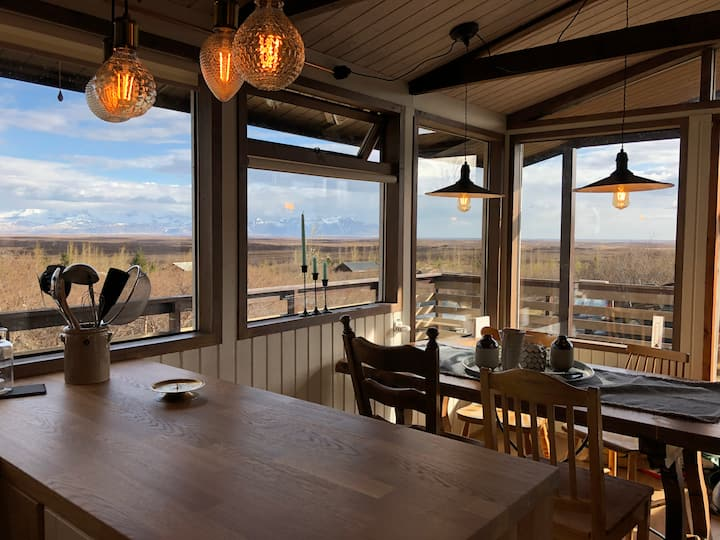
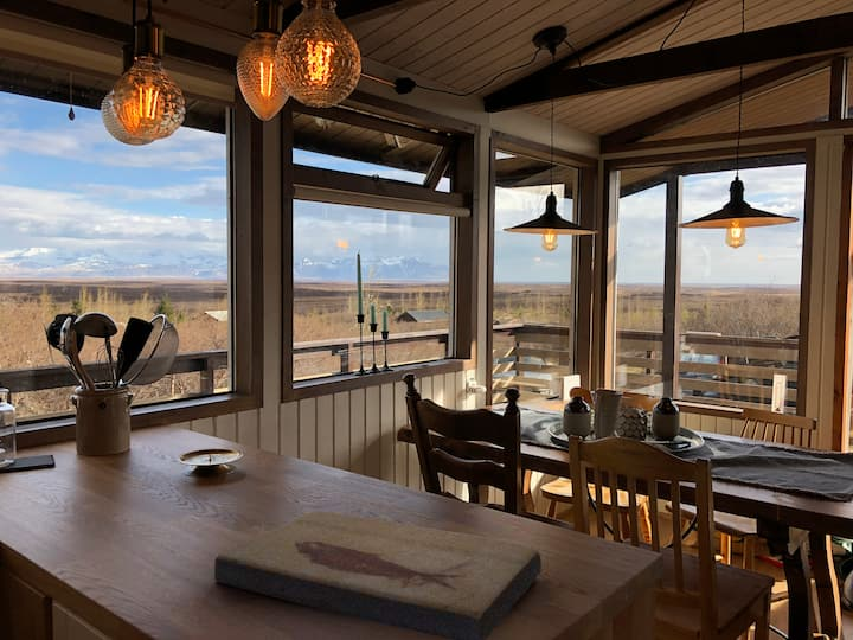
+ fish fossil [213,510,543,640]
